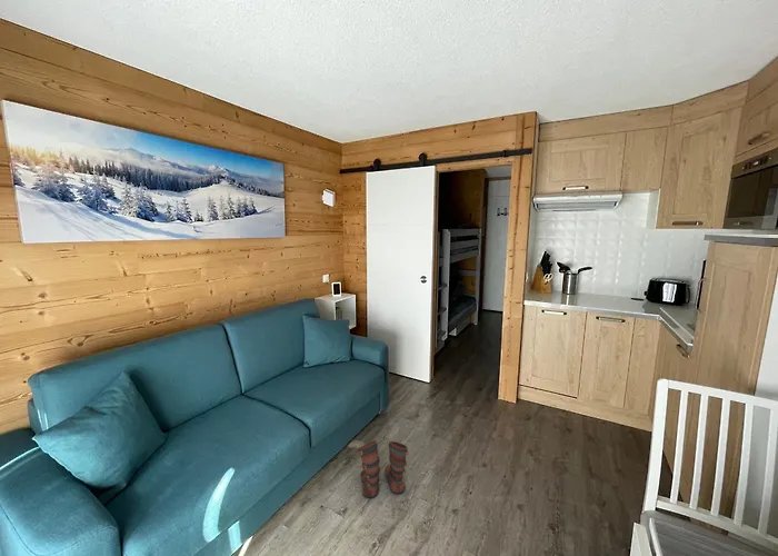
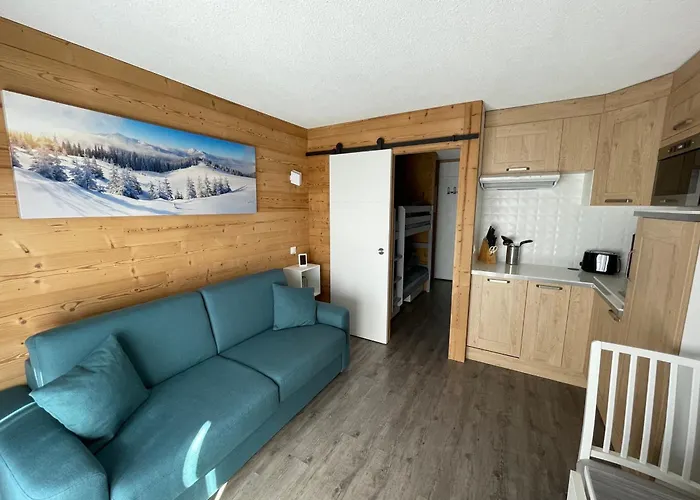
- boots [347,439,409,499]
